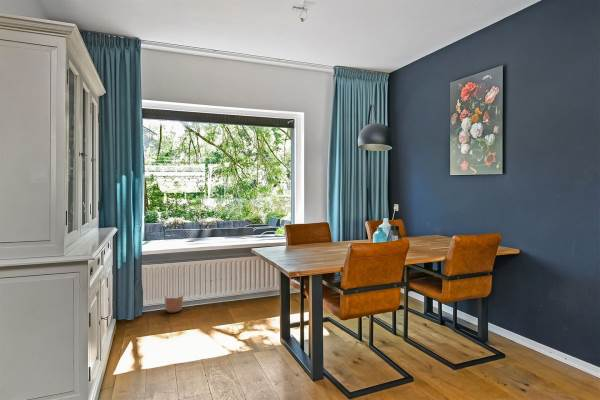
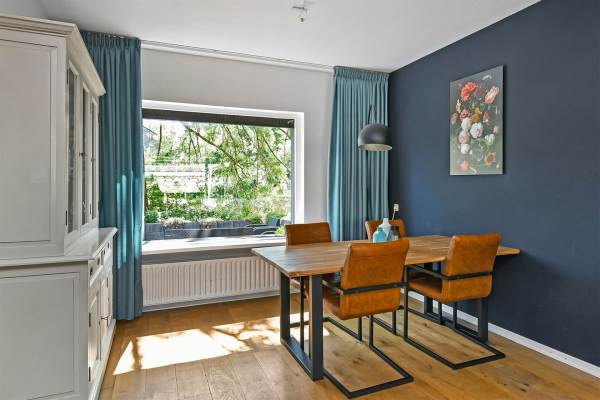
- planter [164,294,184,314]
